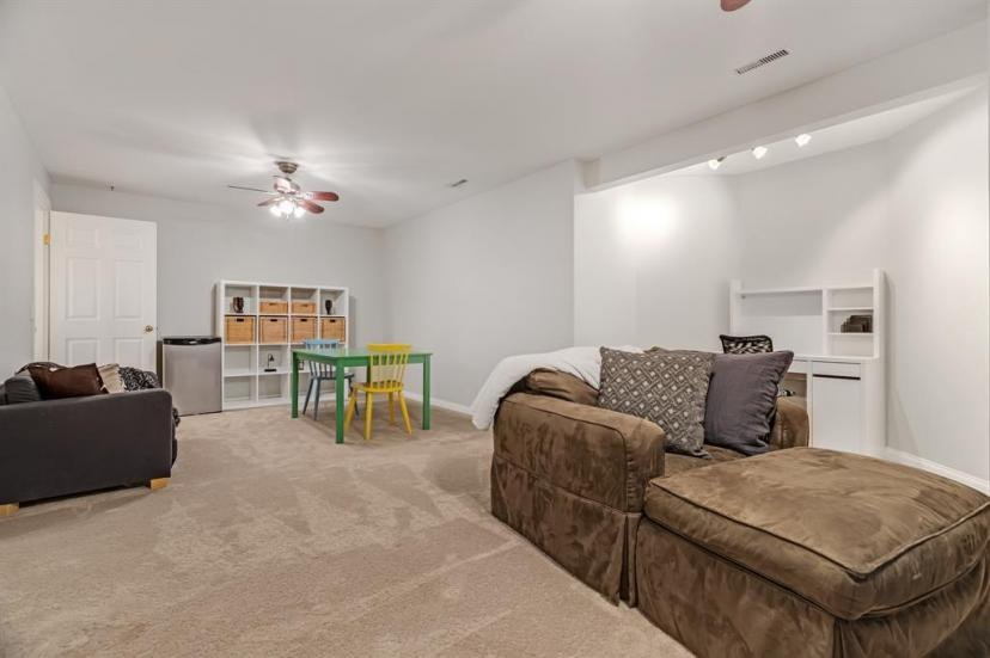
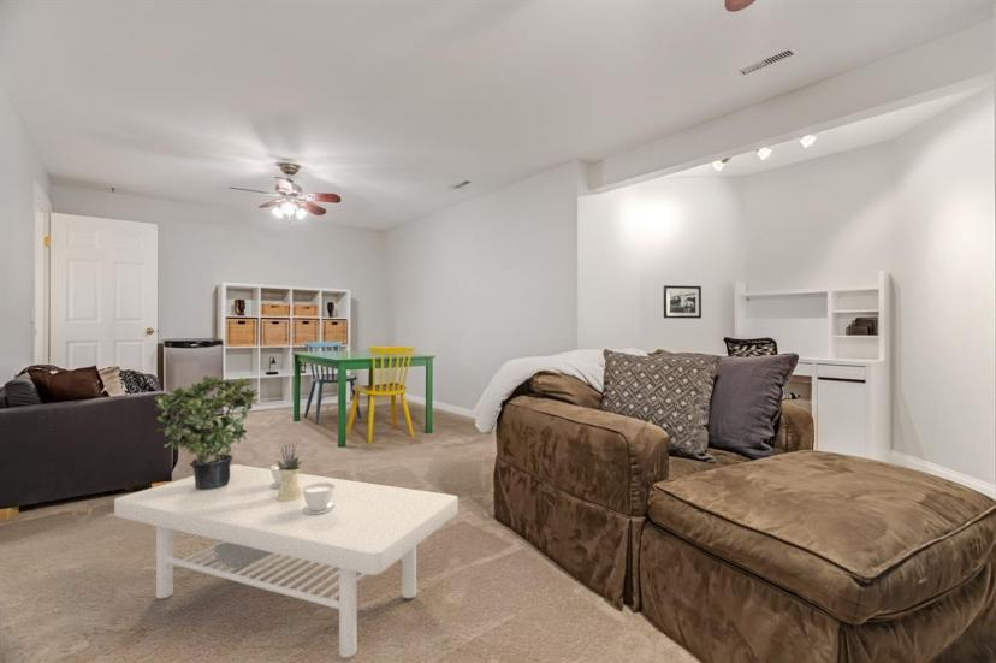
+ picture frame [663,284,702,320]
+ coffee table [113,443,460,658]
+ potted plant [153,374,261,490]
